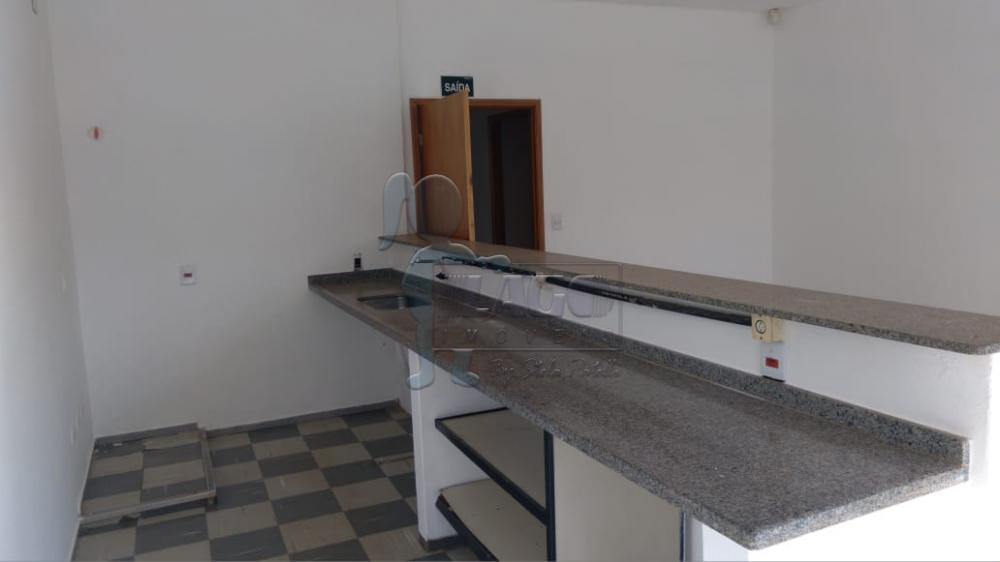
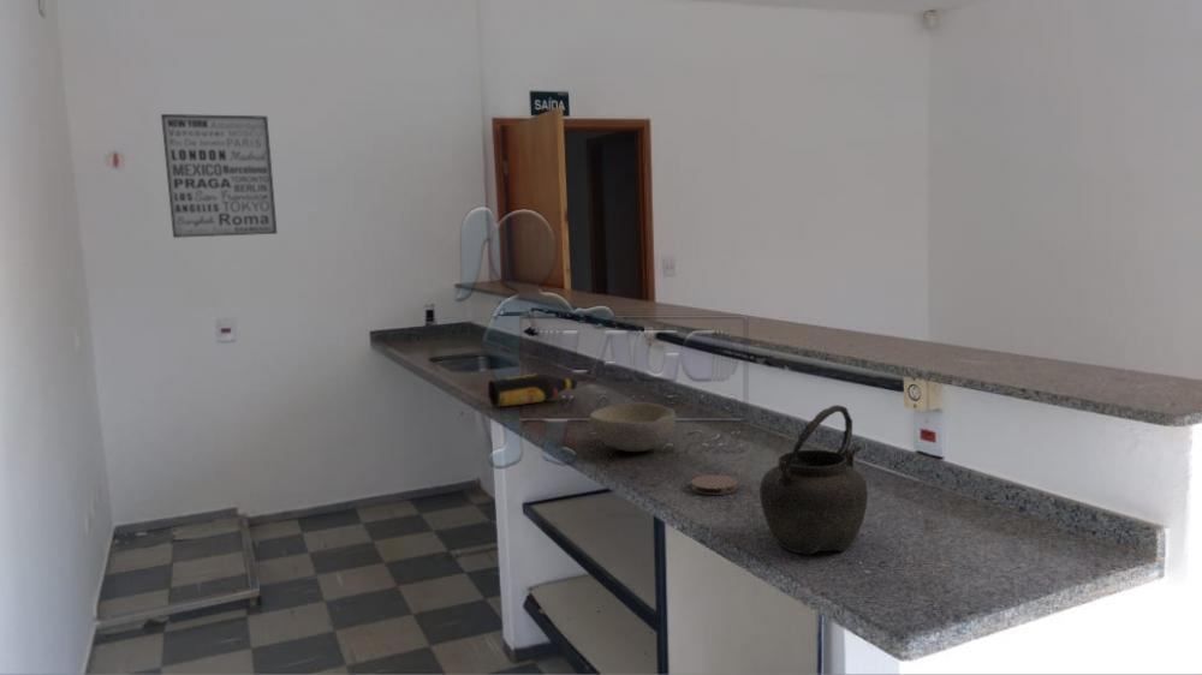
+ coaster [690,473,739,496]
+ kettle [758,404,869,556]
+ wall art [160,113,278,239]
+ bowl [588,401,677,453]
+ bottle [487,372,579,408]
